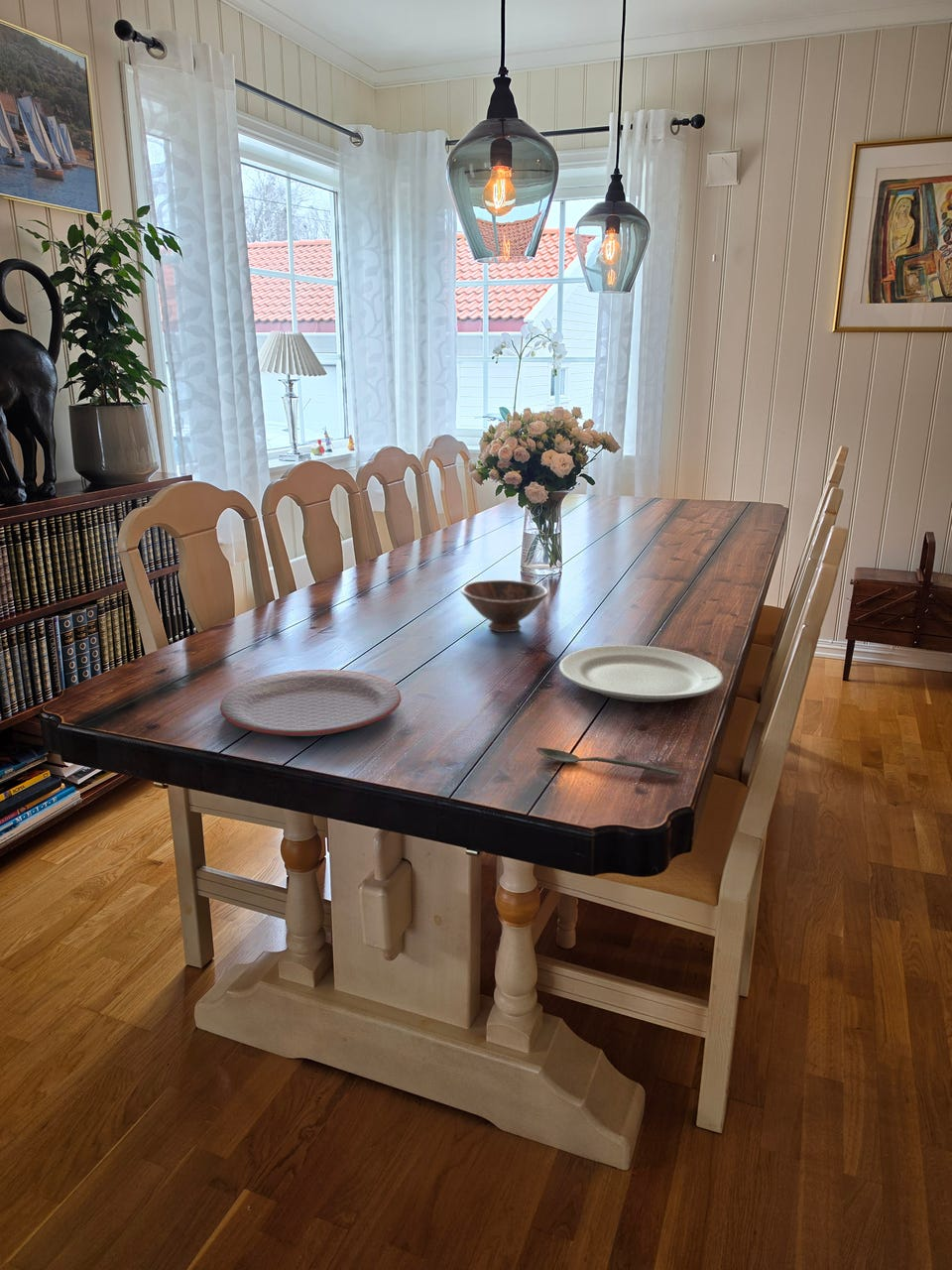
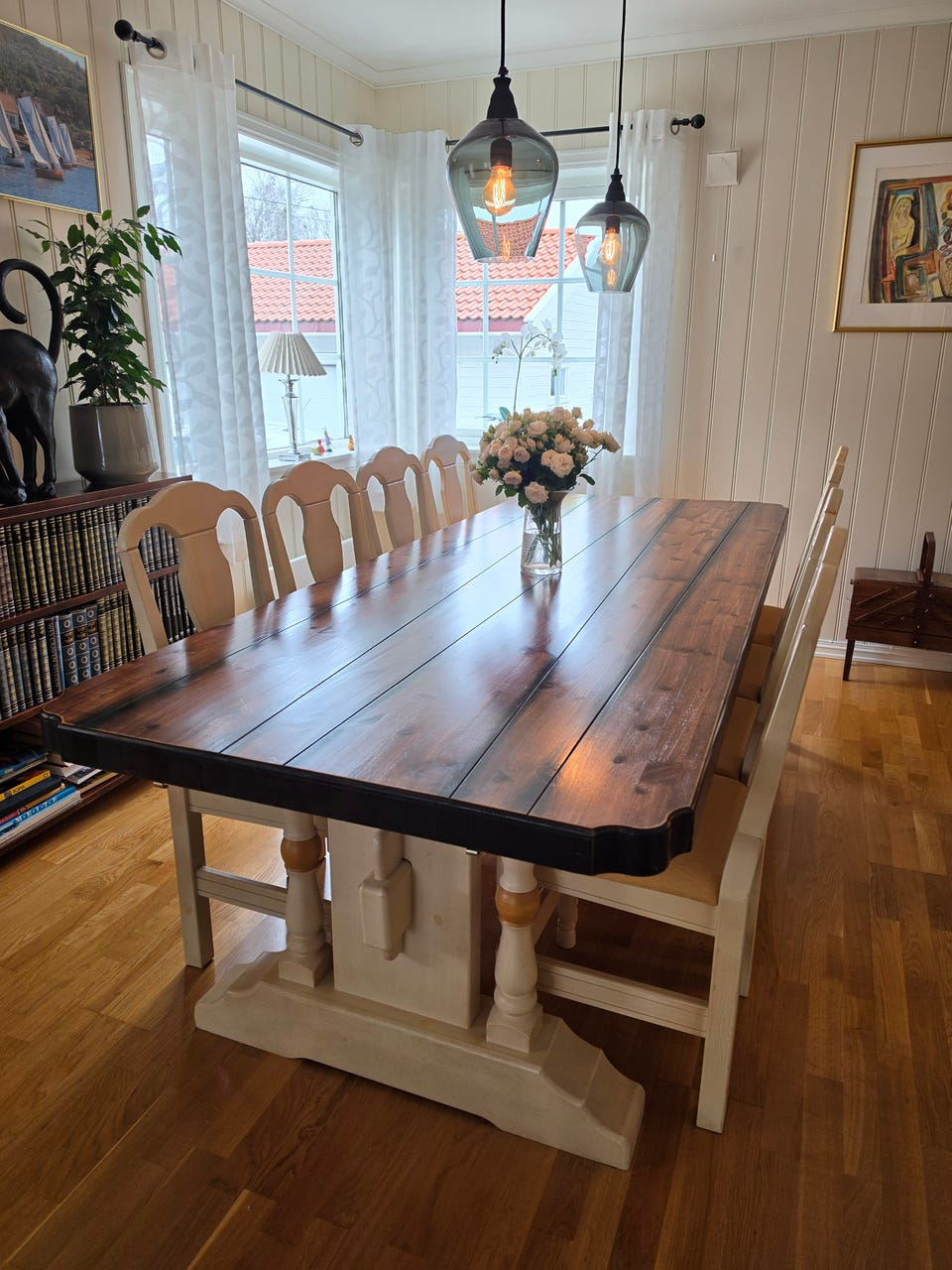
- plate [219,669,403,737]
- bowl [460,579,549,633]
- spoon [535,747,681,777]
- chinaware [558,644,724,703]
